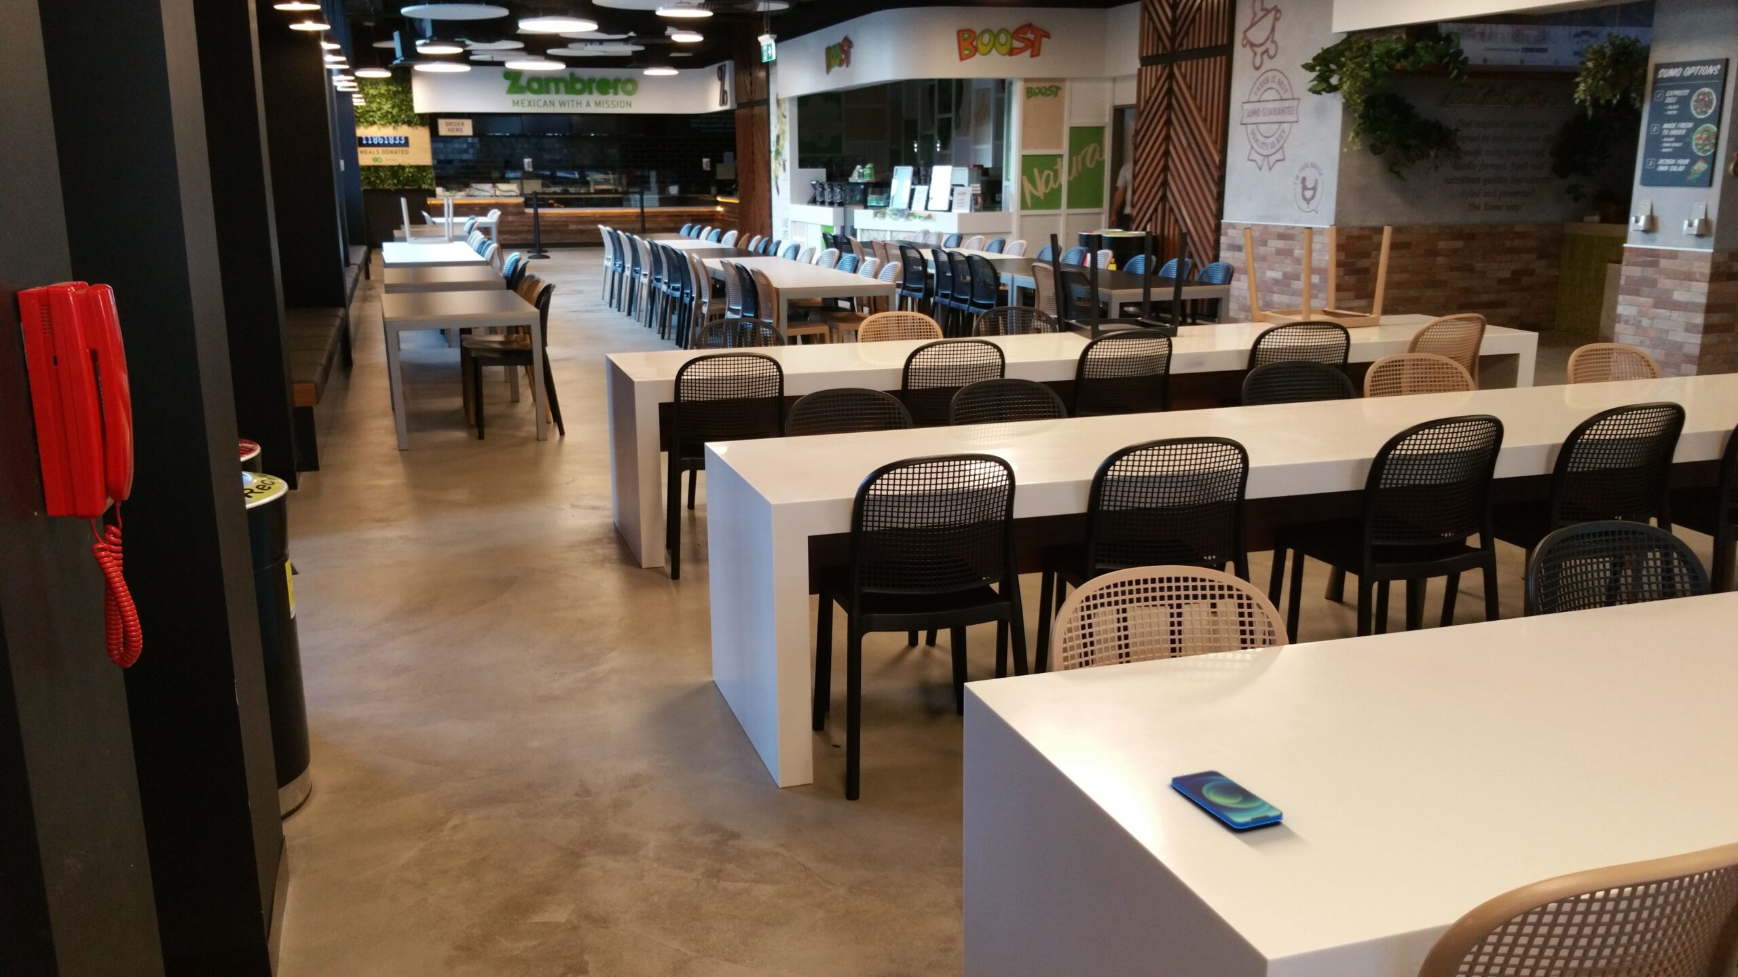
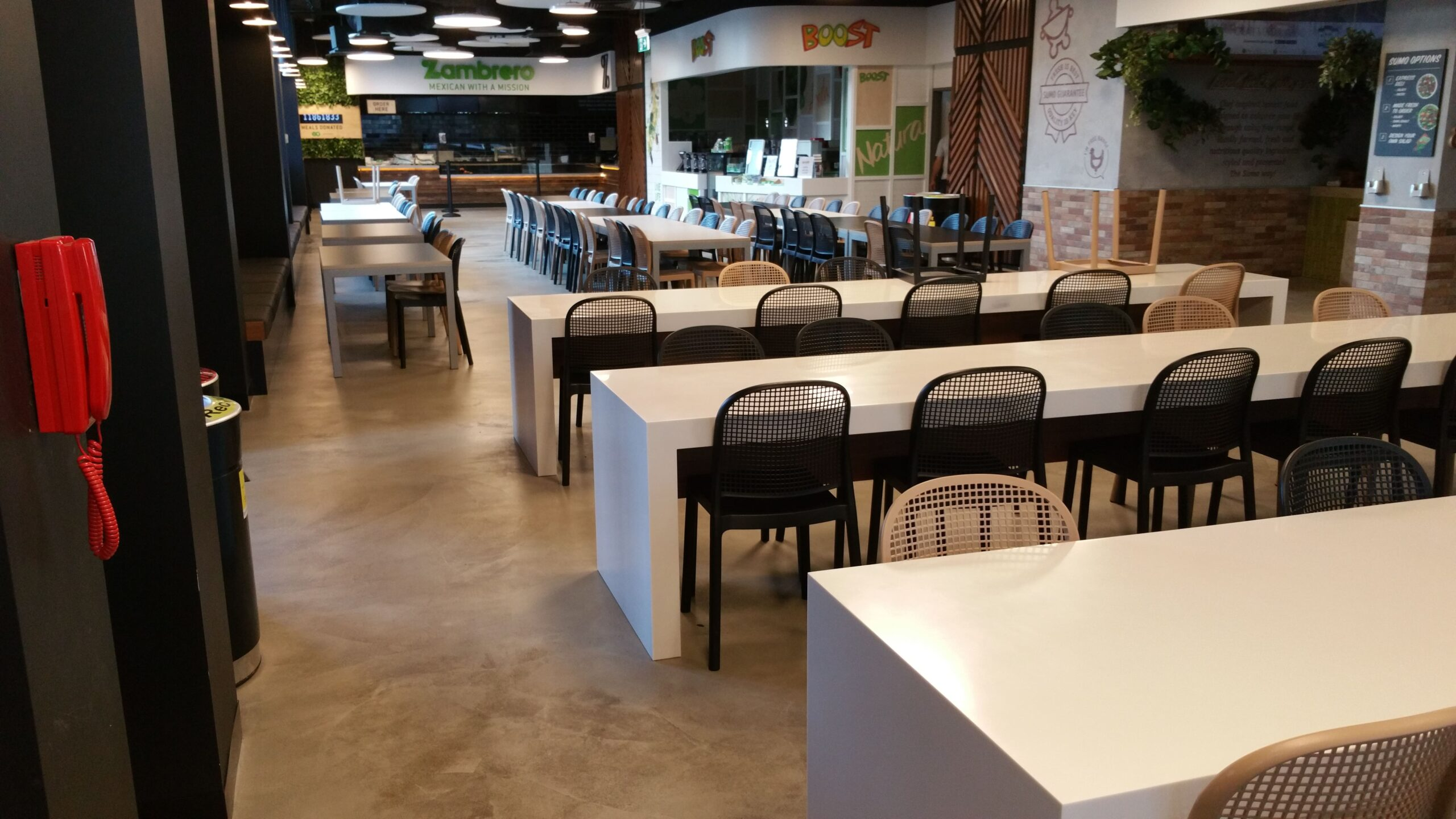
- smartphone [1171,769,1284,830]
